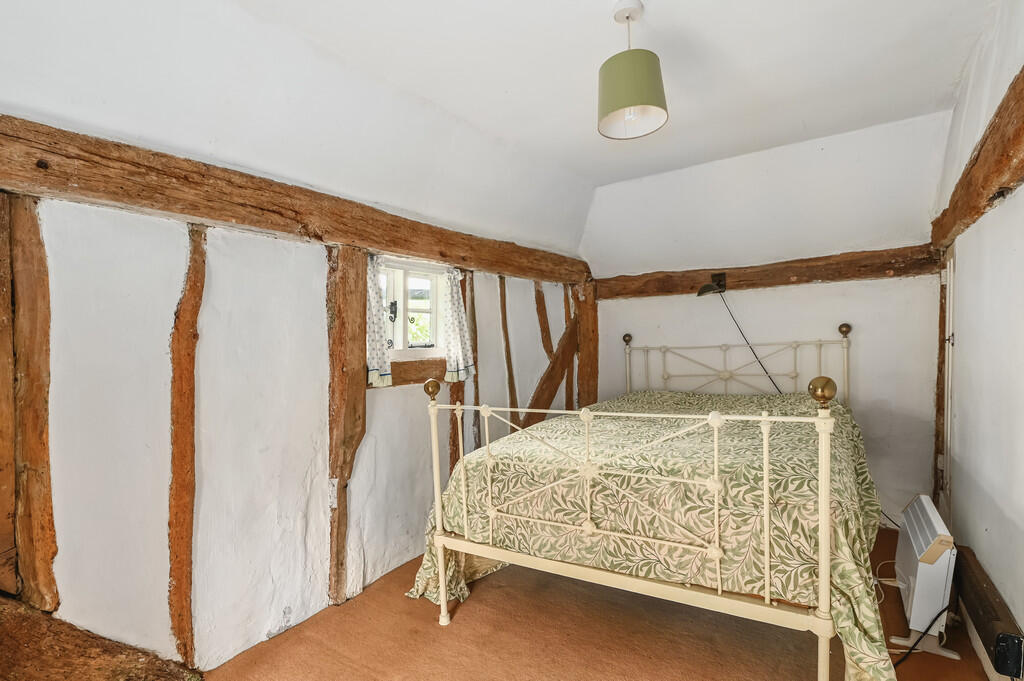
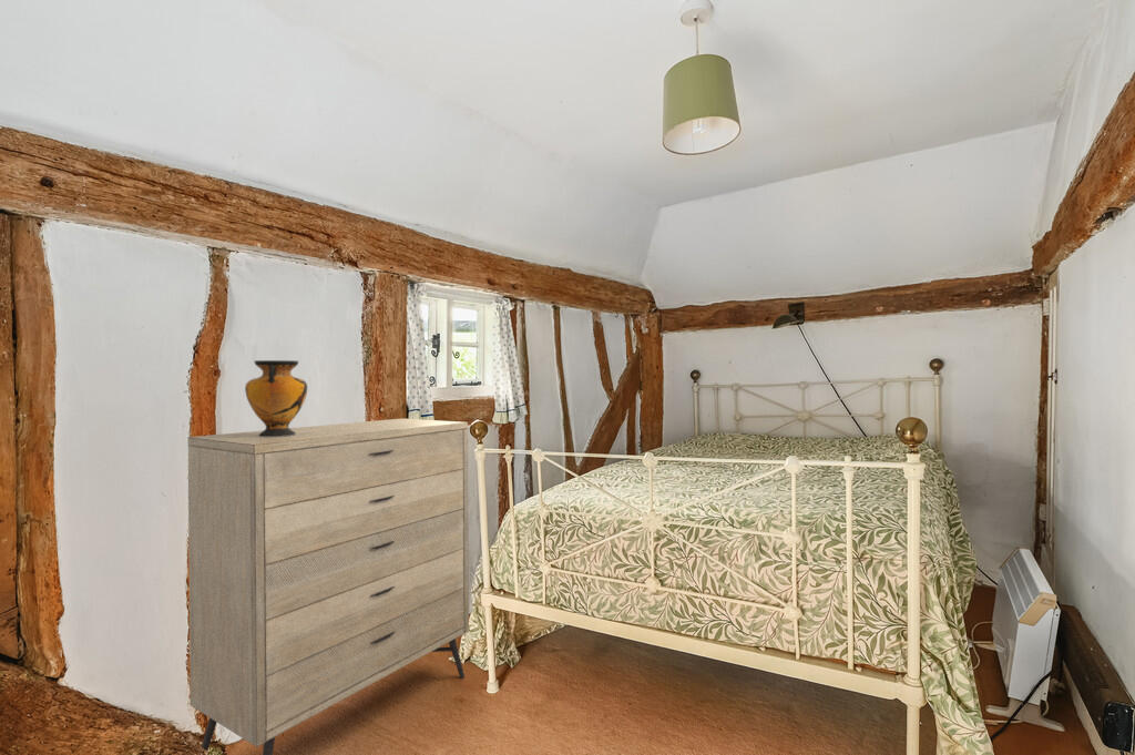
+ dresser [187,418,470,755]
+ vase [244,359,308,437]
